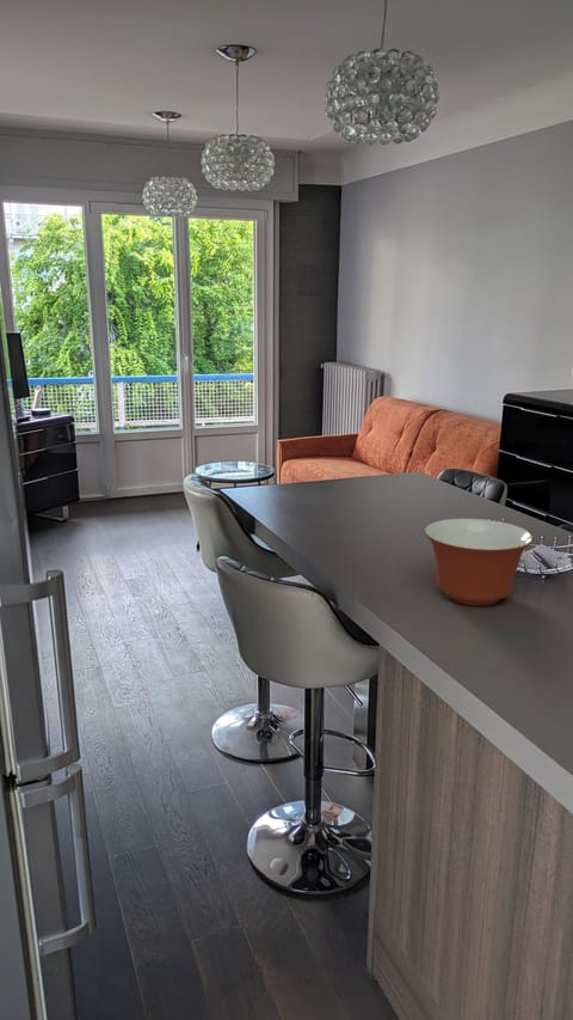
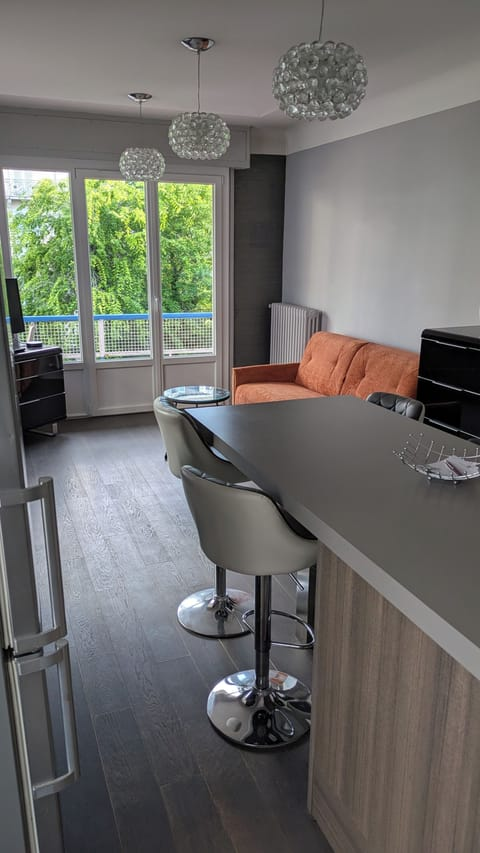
- mixing bowl [424,518,535,606]
